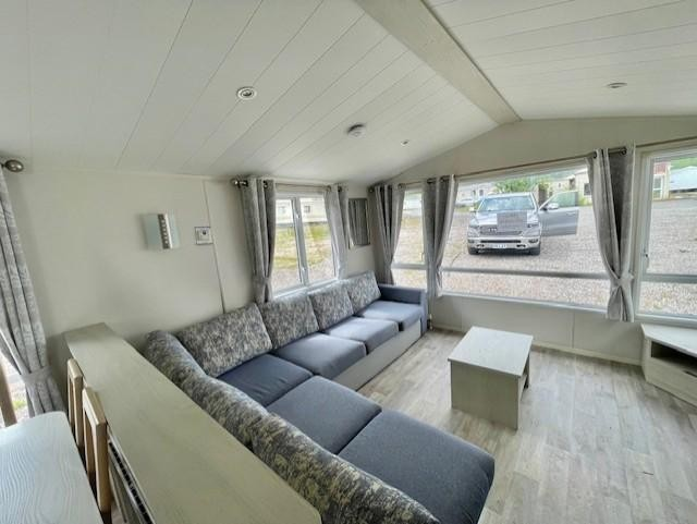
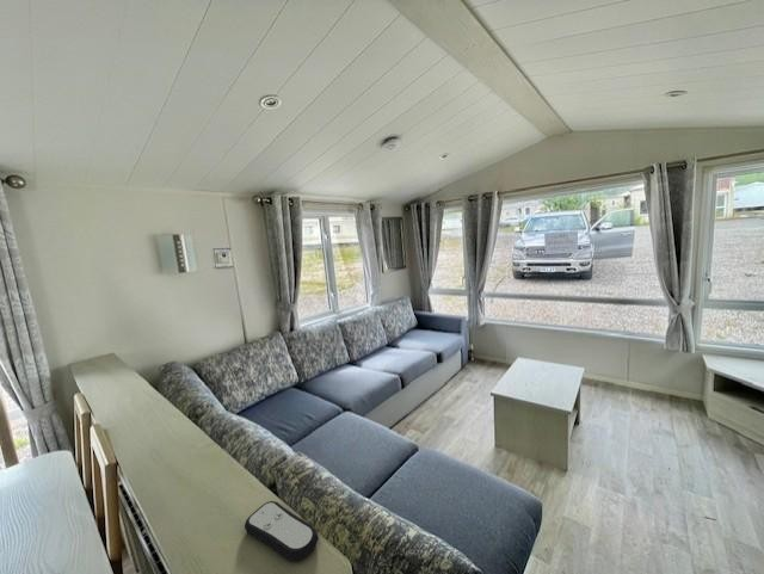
+ remote control [244,500,320,562]
